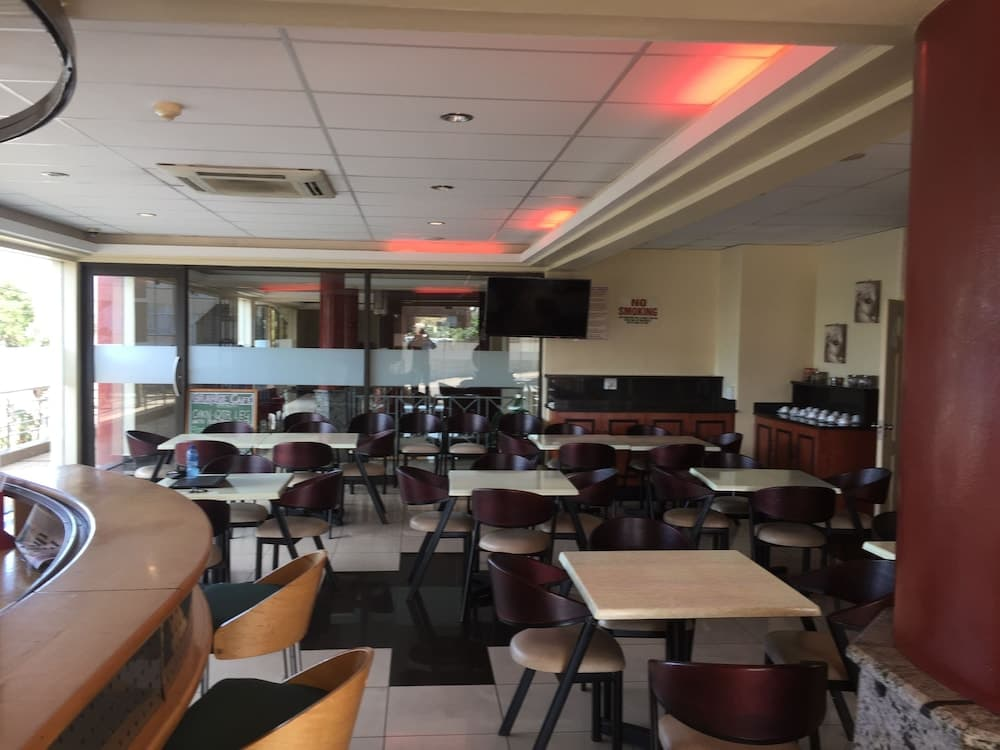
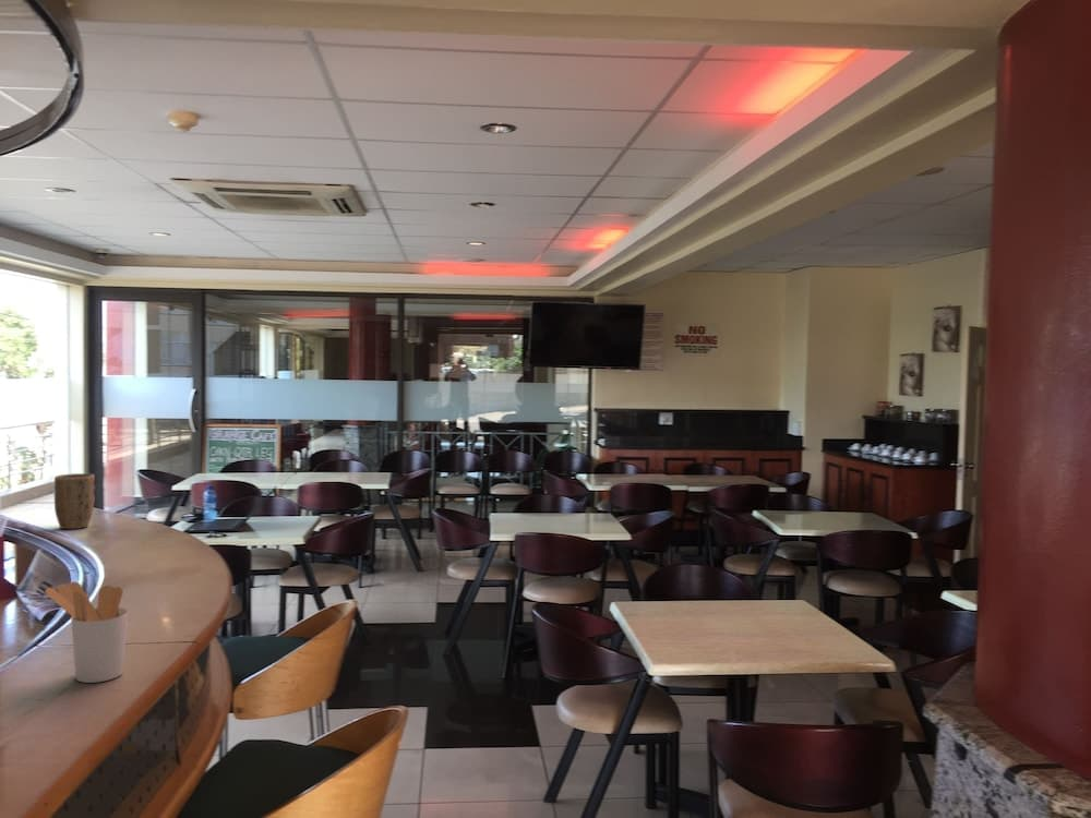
+ utensil holder [44,580,129,684]
+ plant pot [52,472,96,530]
